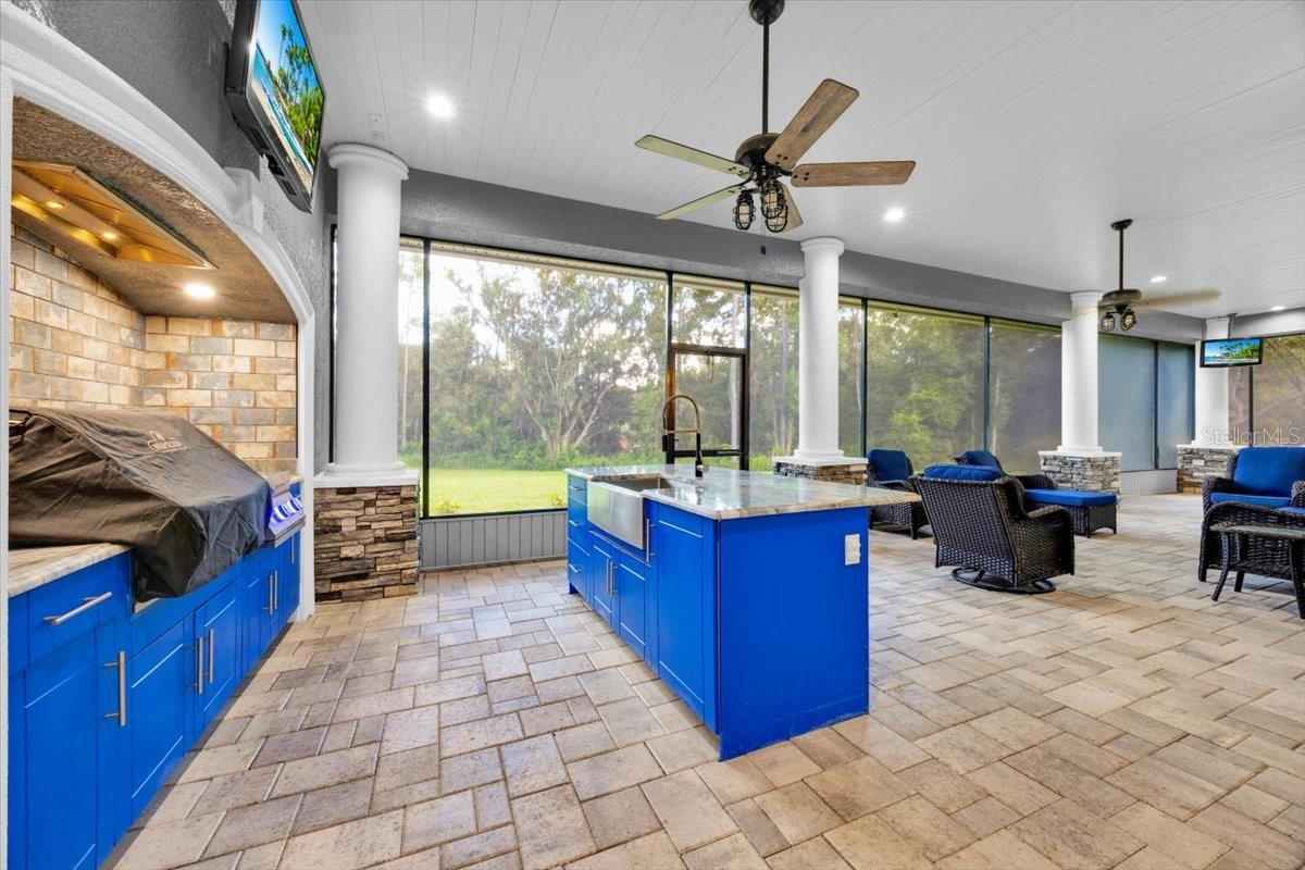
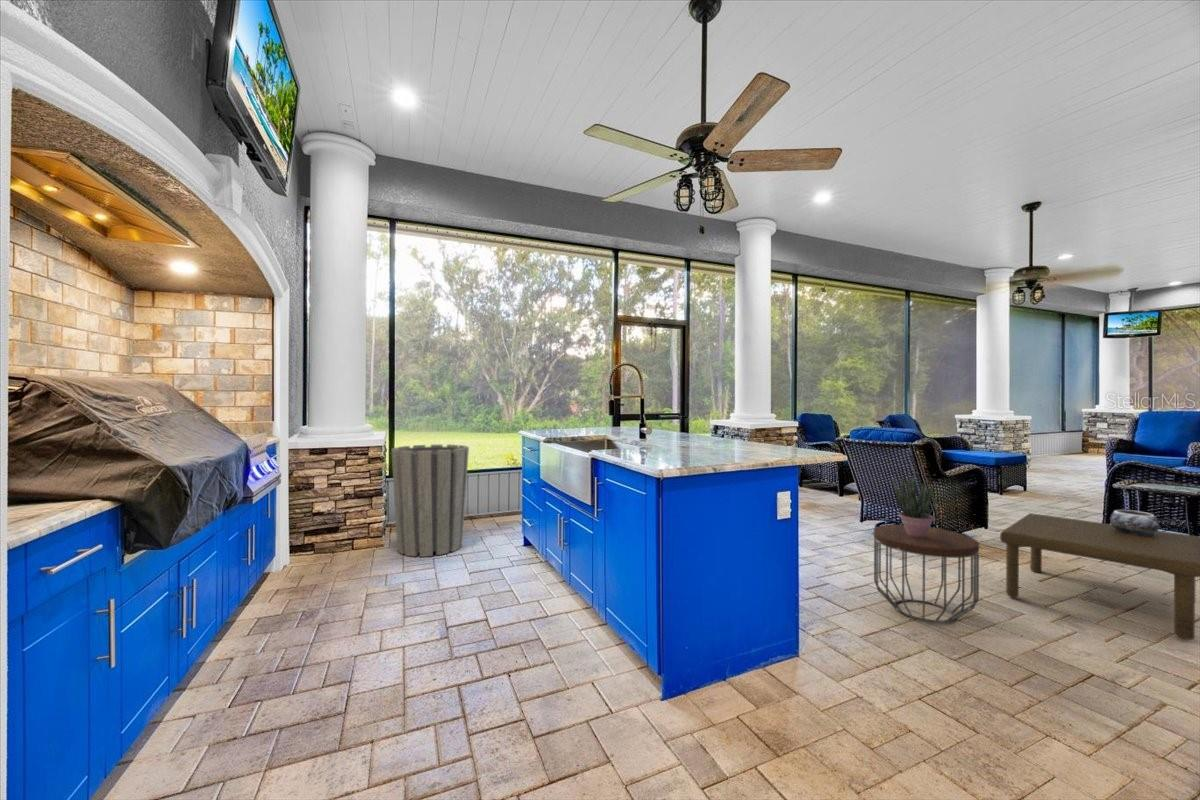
+ coffee table [999,512,1200,641]
+ trash can [390,444,470,558]
+ side table [873,524,980,624]
+ decorative bowl [1109,509,1160,536]
+ potted plant [891,474,937,538]
